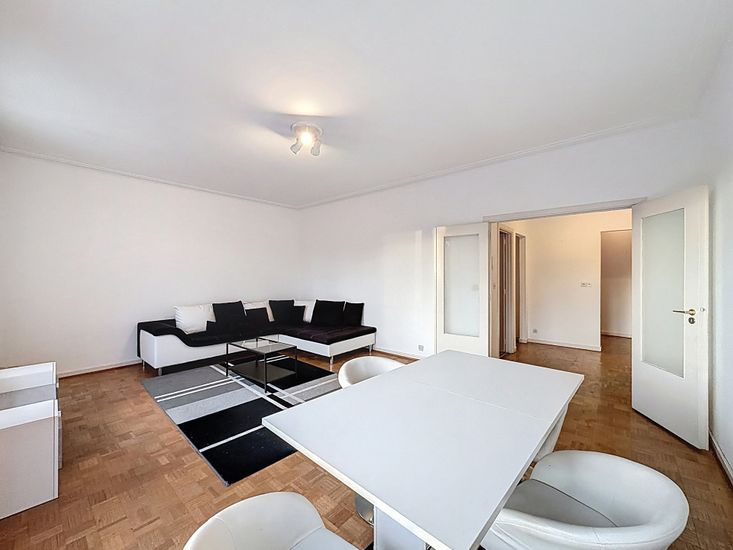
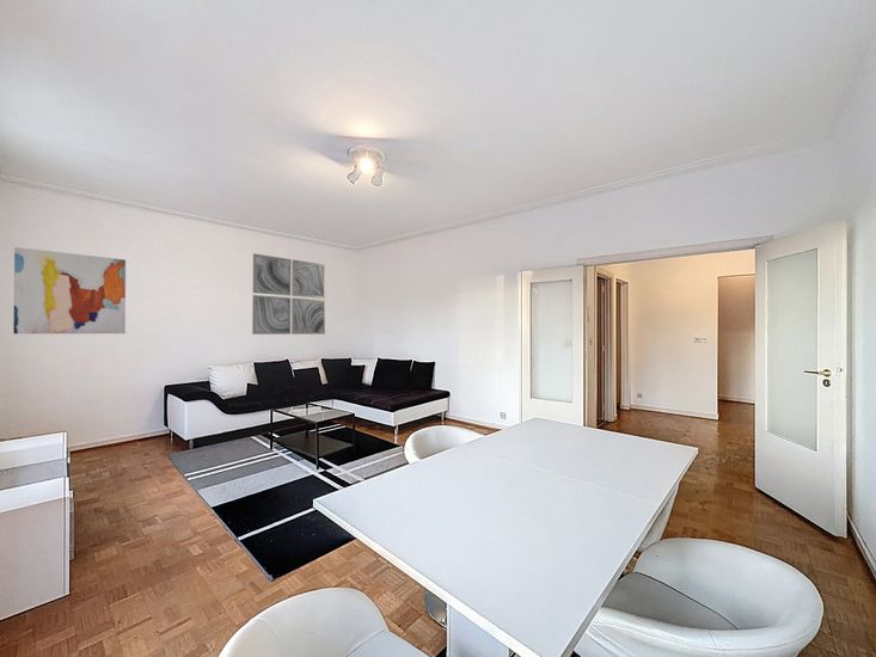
+ wall art [251,252,326,336]
+ wall art [12,246,127,334]
